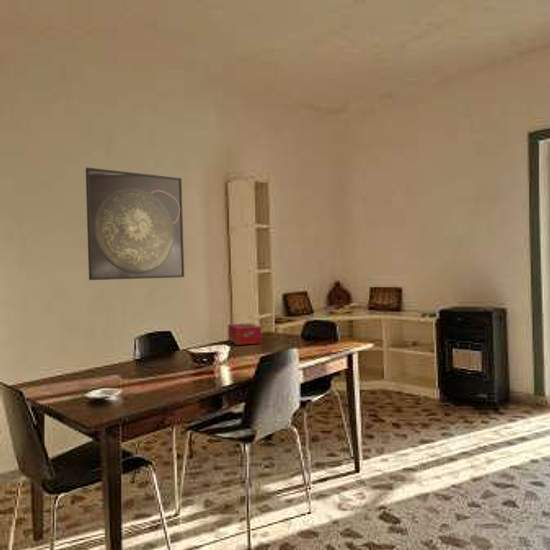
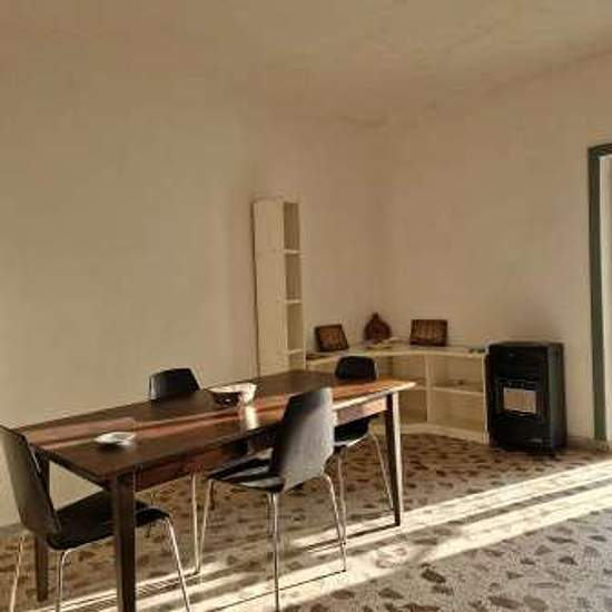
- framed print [85,167,185,281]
- tissue box [227,322,263,346]
